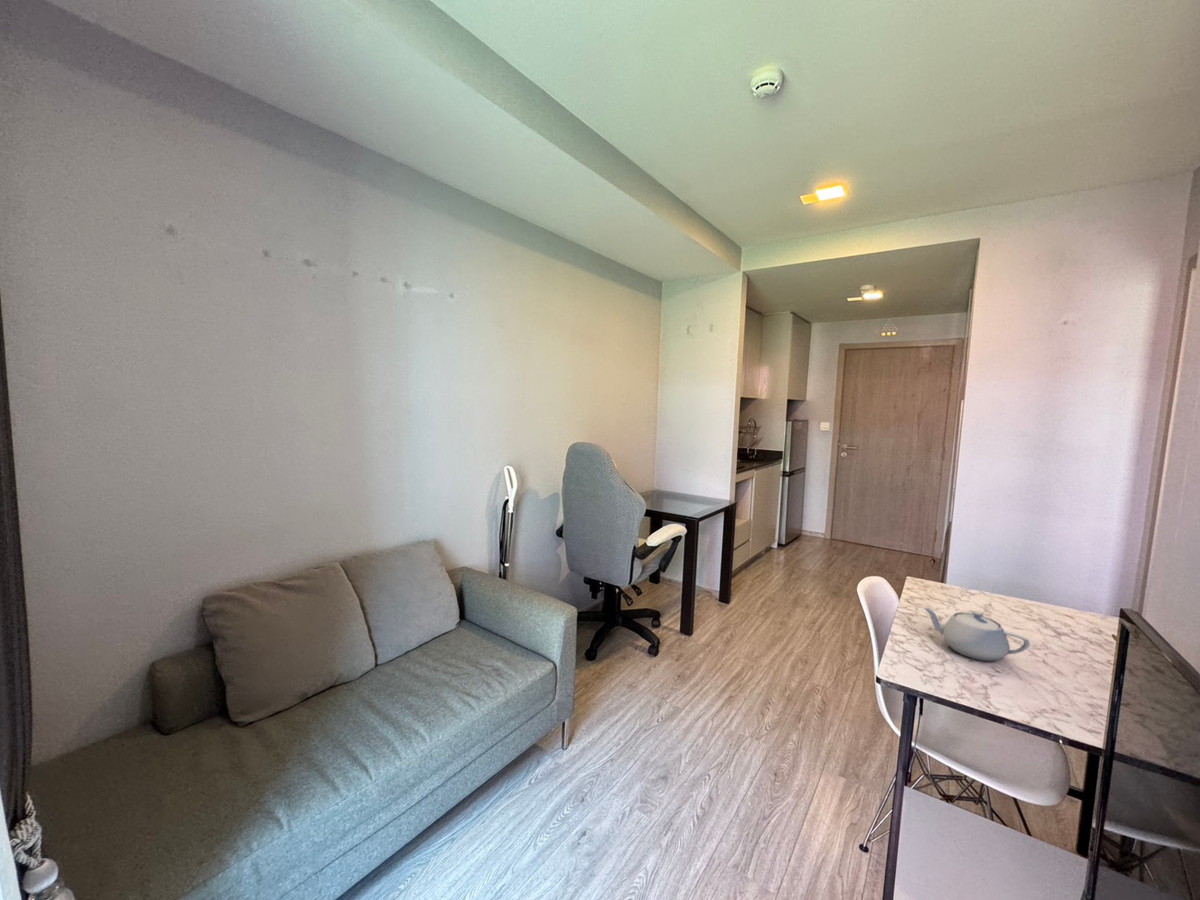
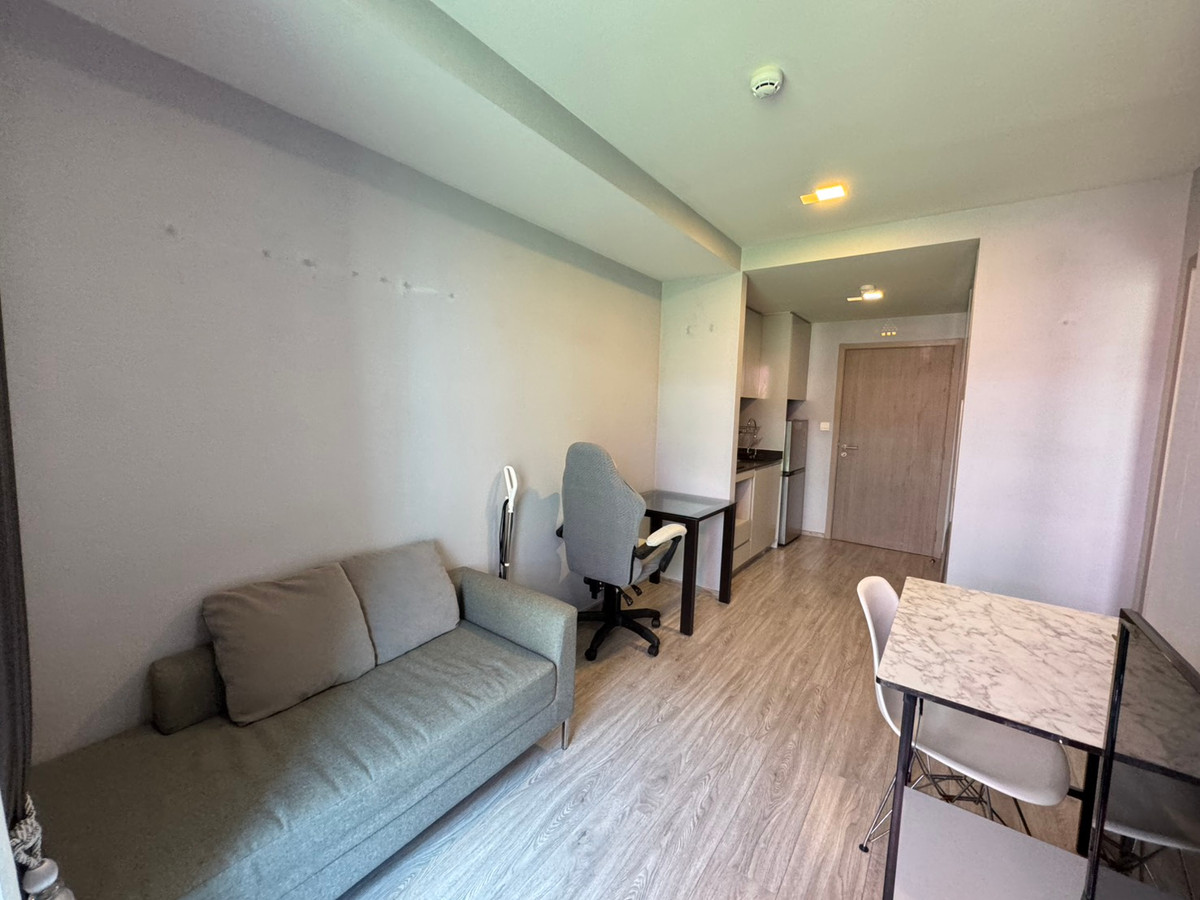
- teapot [922,606,1031,663]
